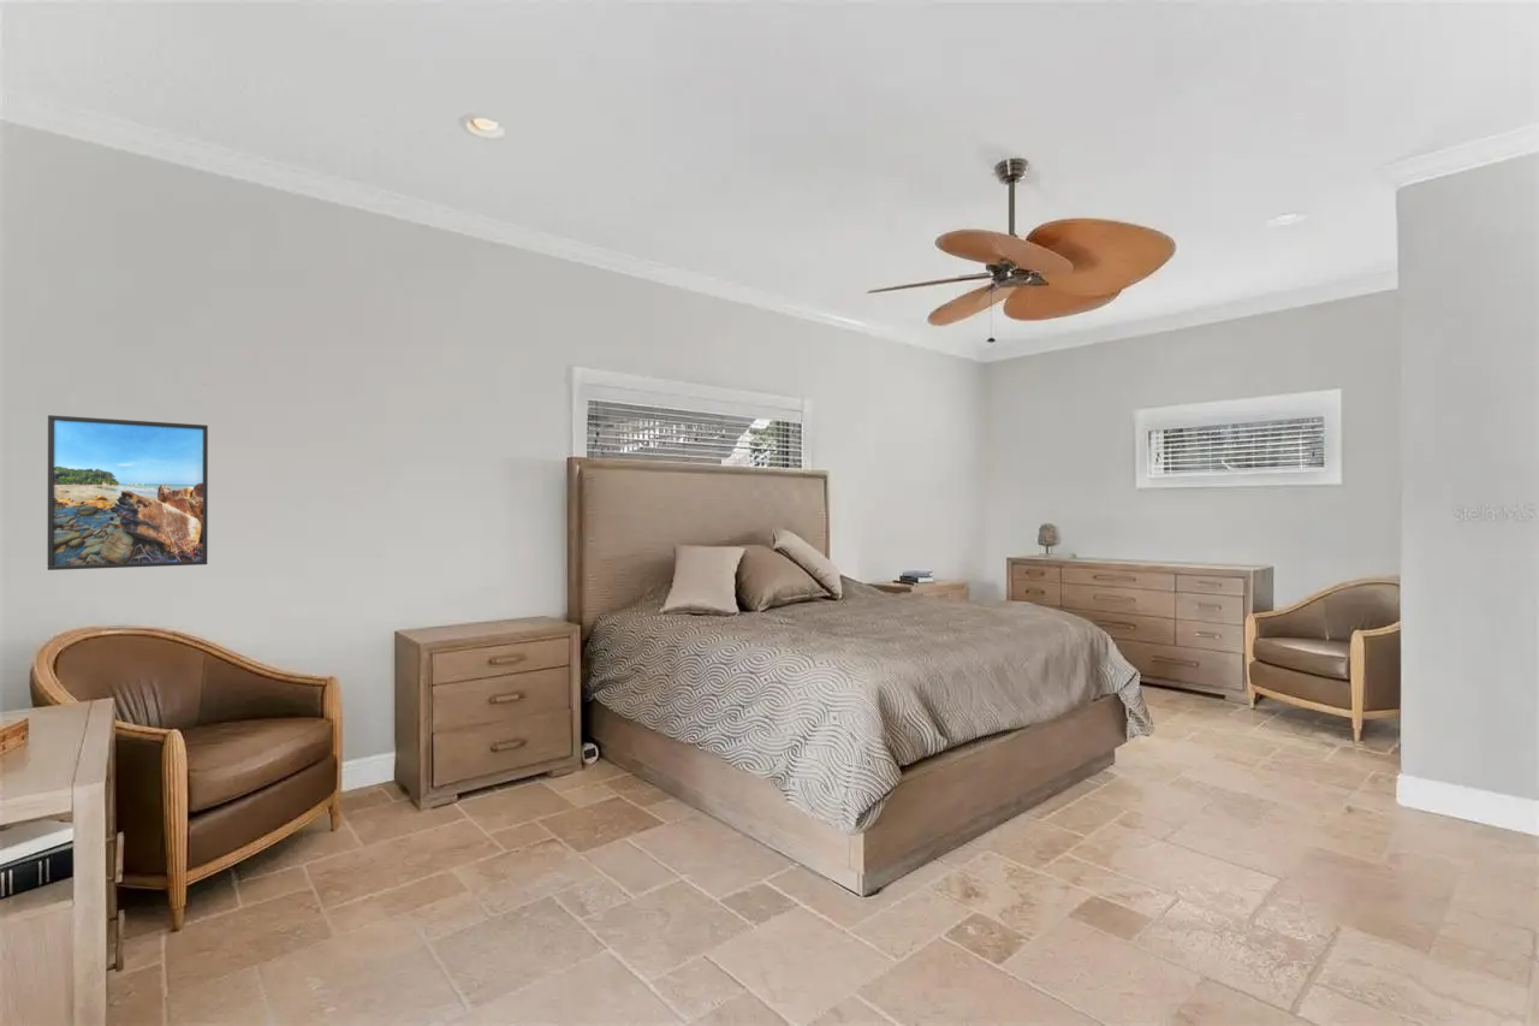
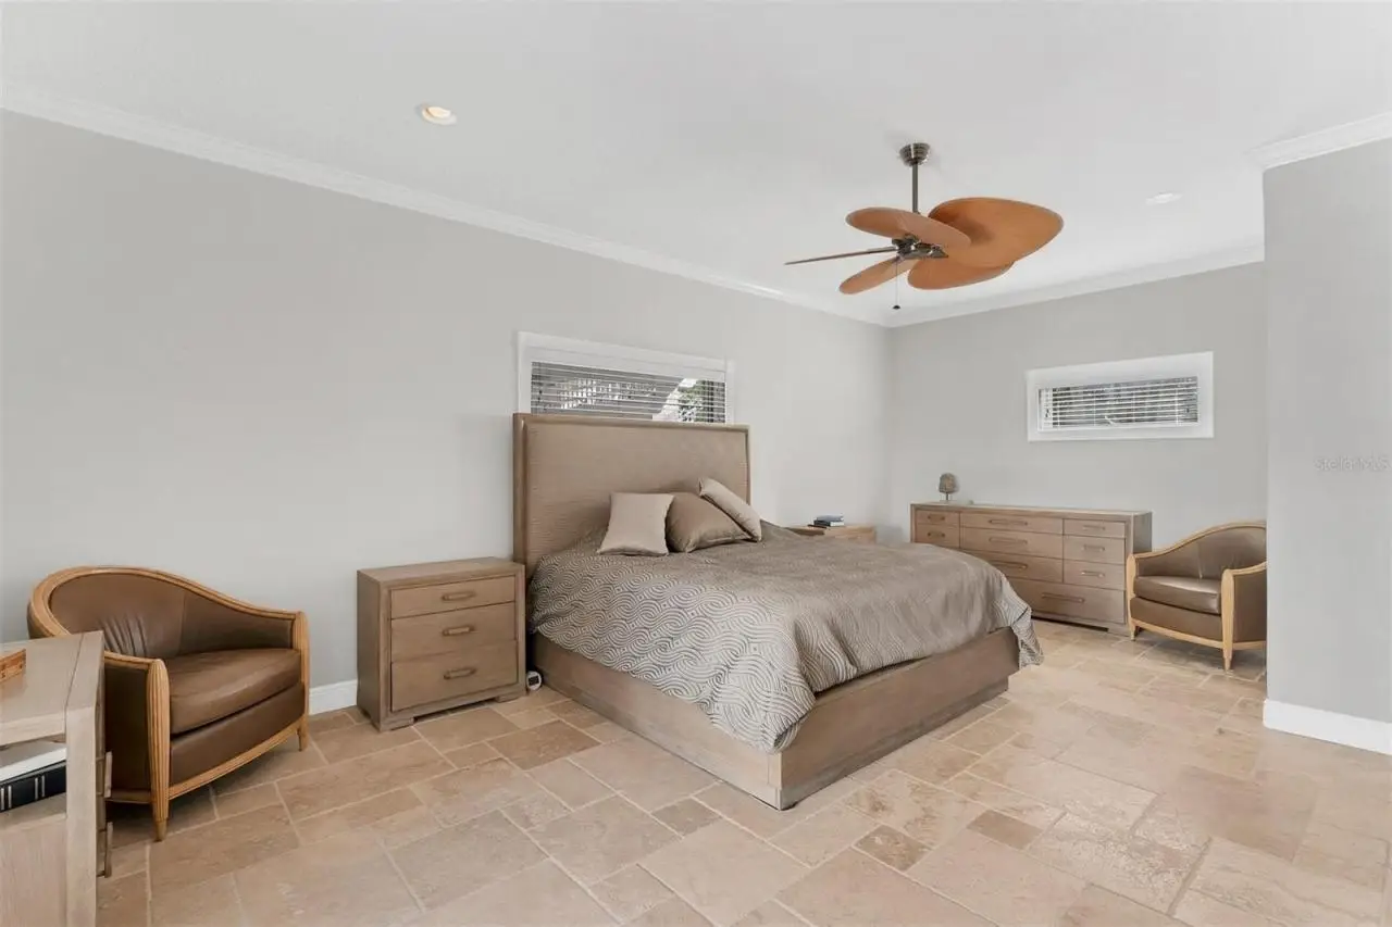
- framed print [47,414,209,571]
